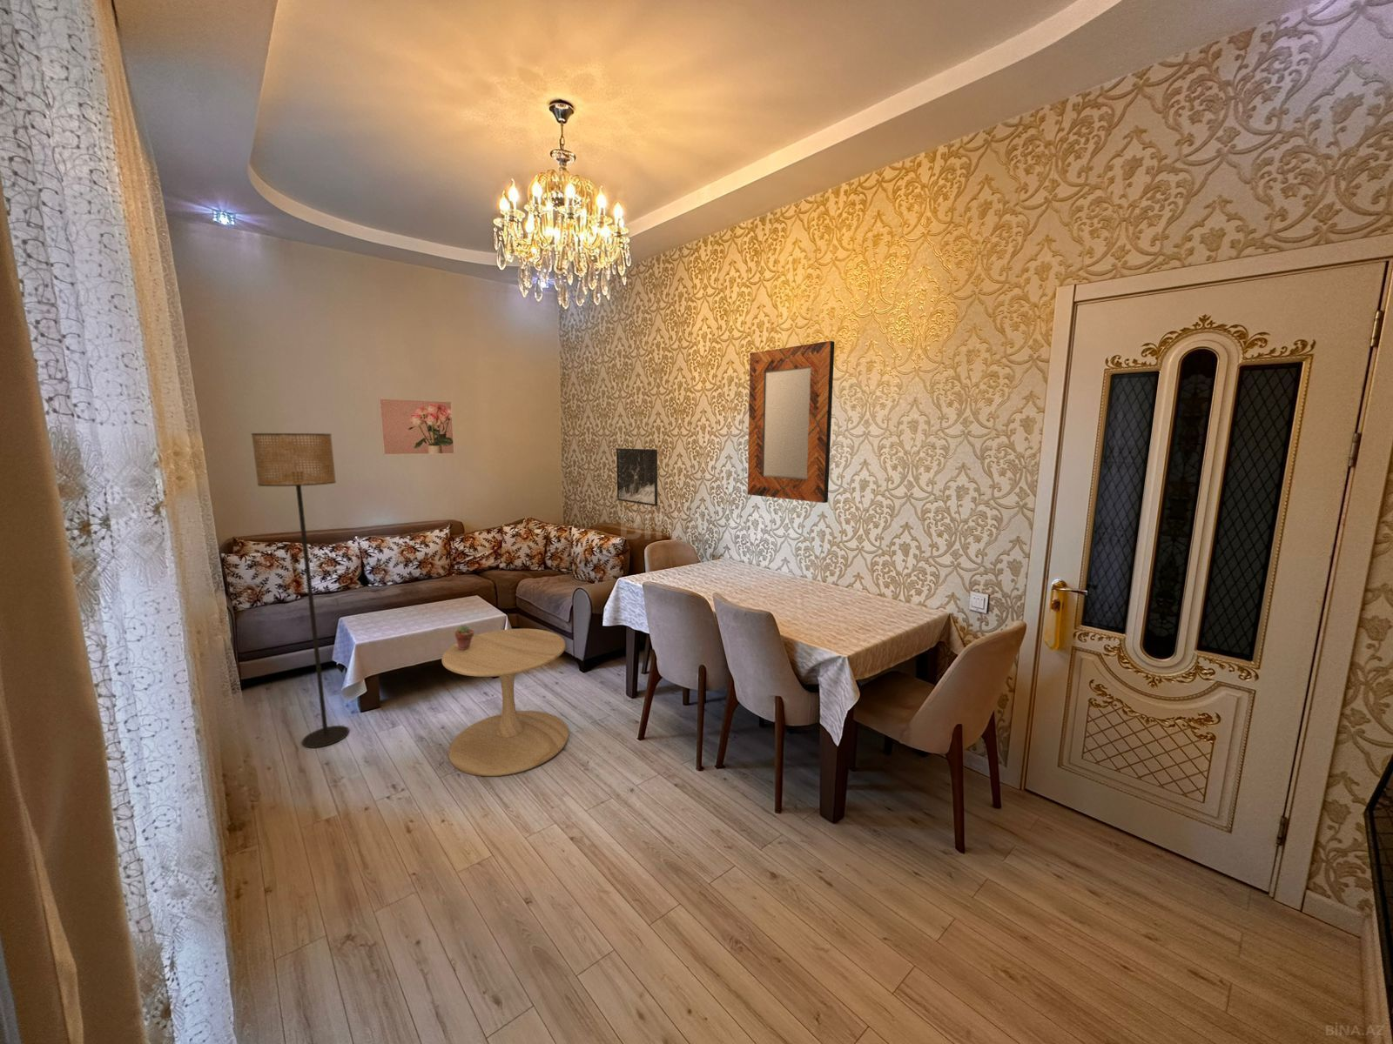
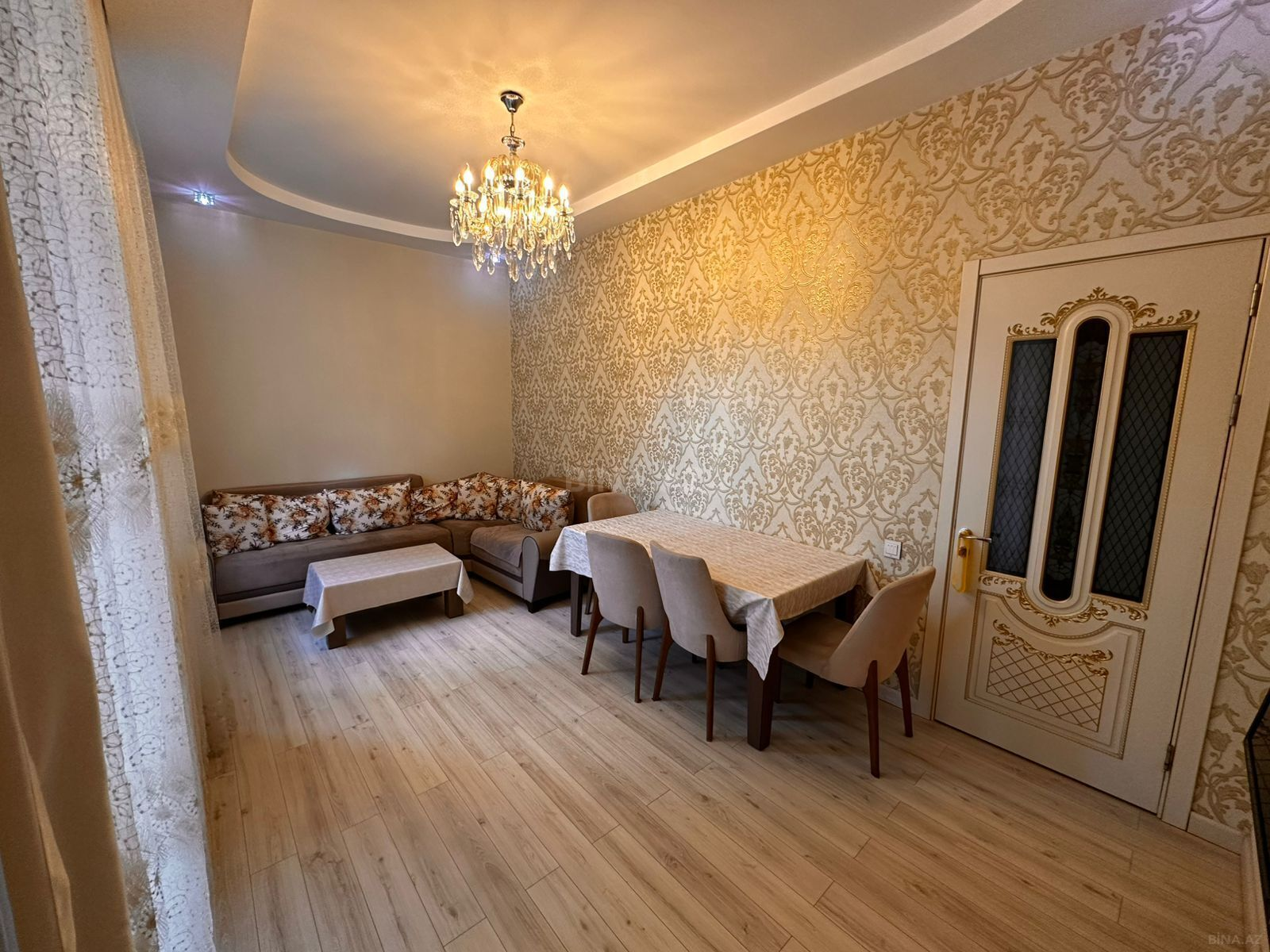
- side table [441,628,569,776]
- floor lamp [251,432,350,749]
- potted succulent [454,624,475,649]
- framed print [615,447,658,508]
- home mirror [747,340,836,503]
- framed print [377,398,455,456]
